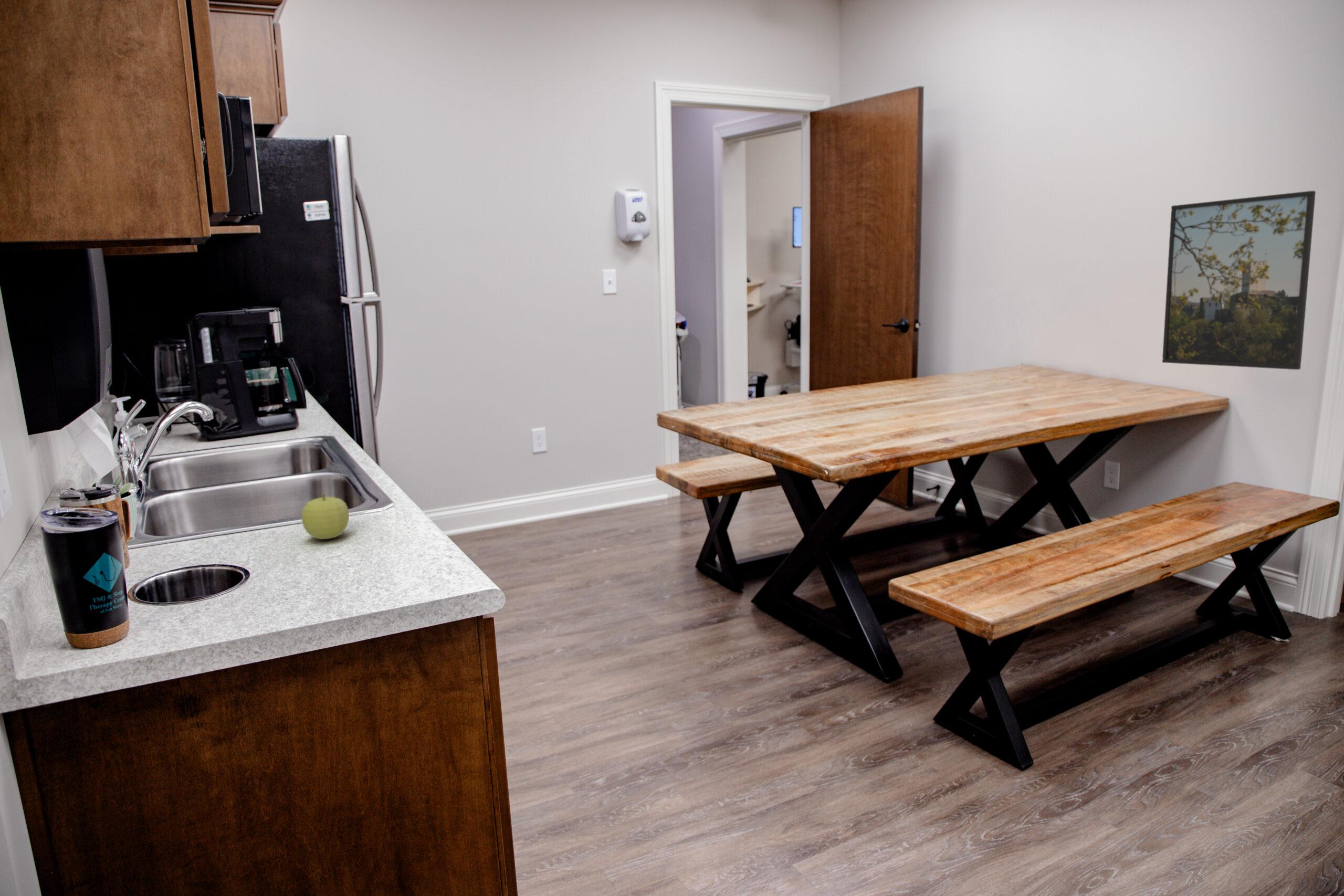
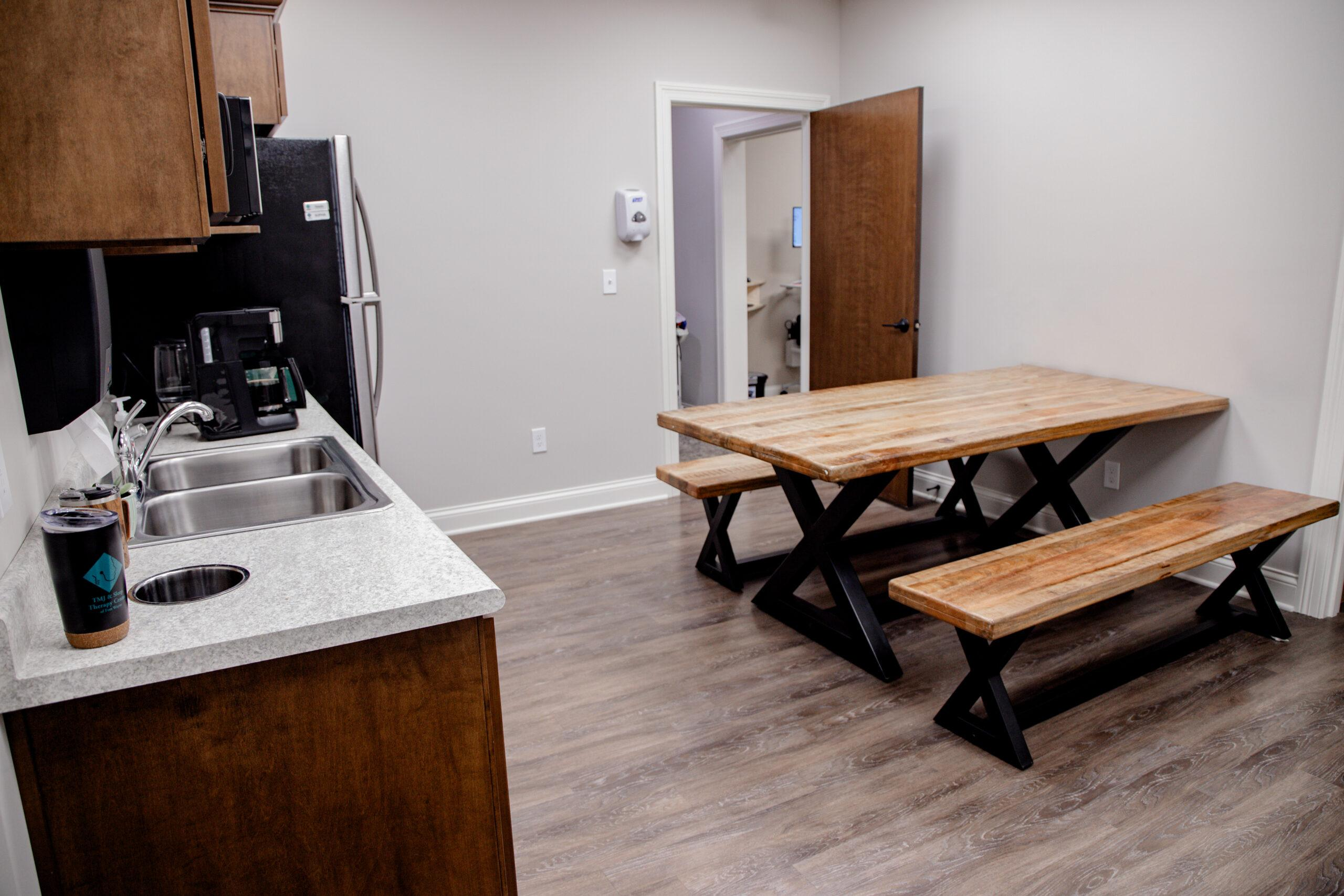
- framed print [1162,190,1316,370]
- fruit [301,493,350,540]
